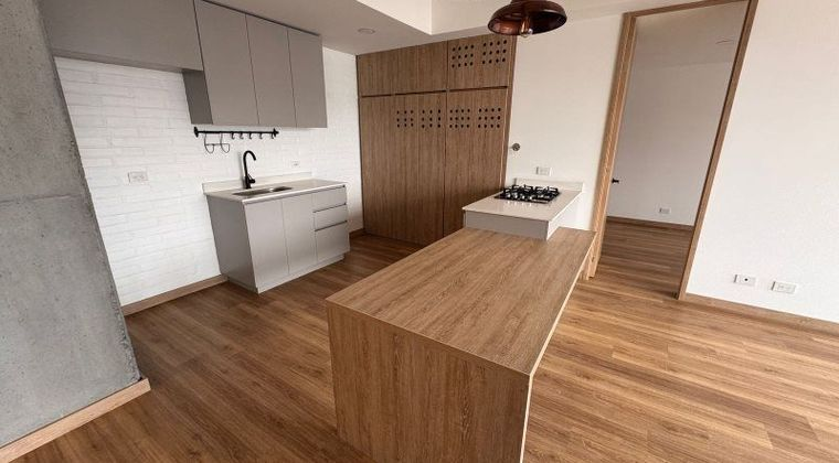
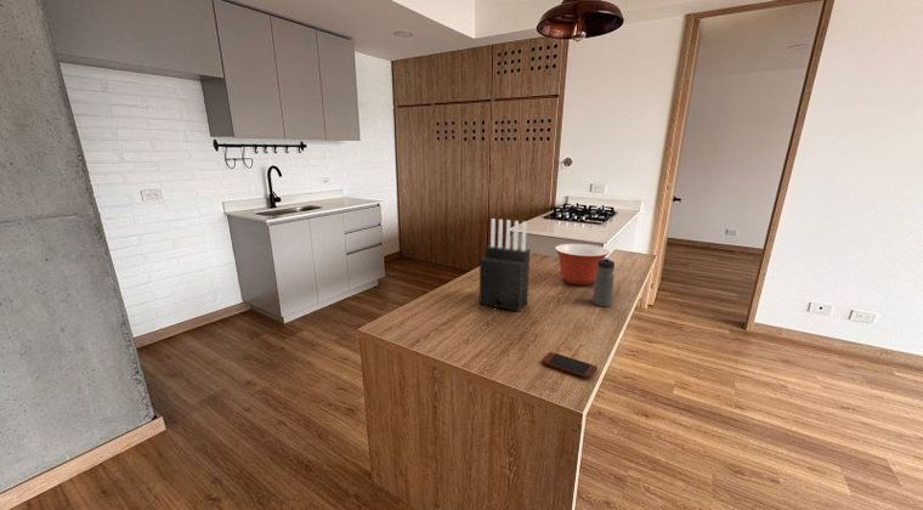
+ smartphone [540,351,599,380]
+ mixing bowl [554,243,611,287]
+ knife block [479,217,531,312]
+ water bottle [591,256,616,307]
